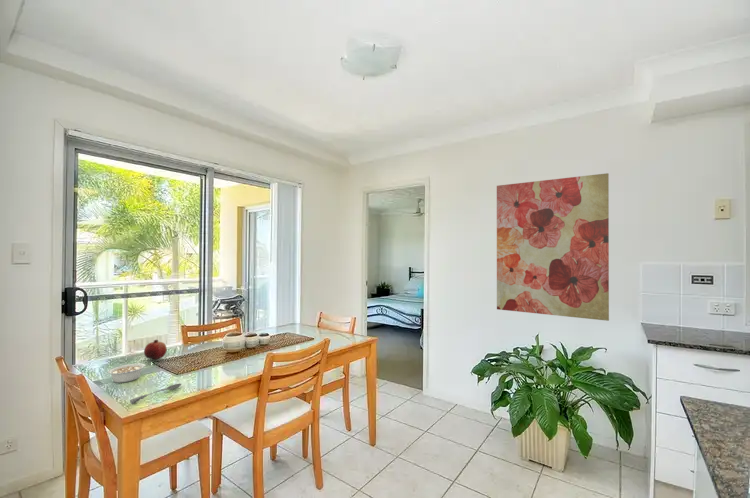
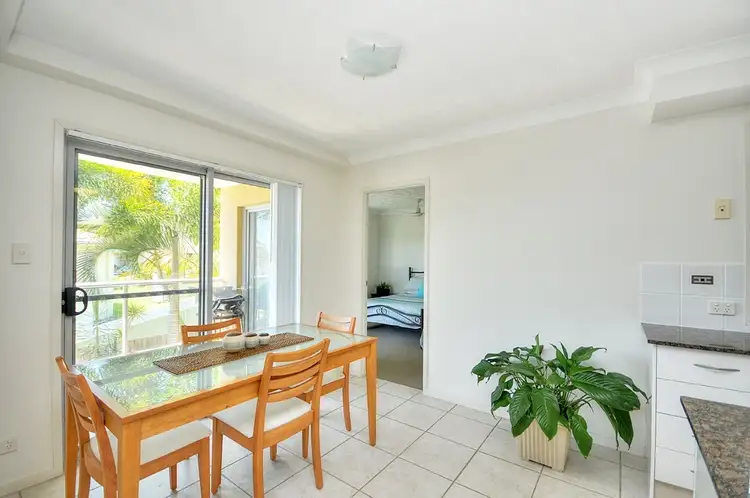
- legume [107,363,150,384]
- soupspoon [129,383,182,405]
- wall art [496,172,610,322]
- fruit [143,339,168,360]
